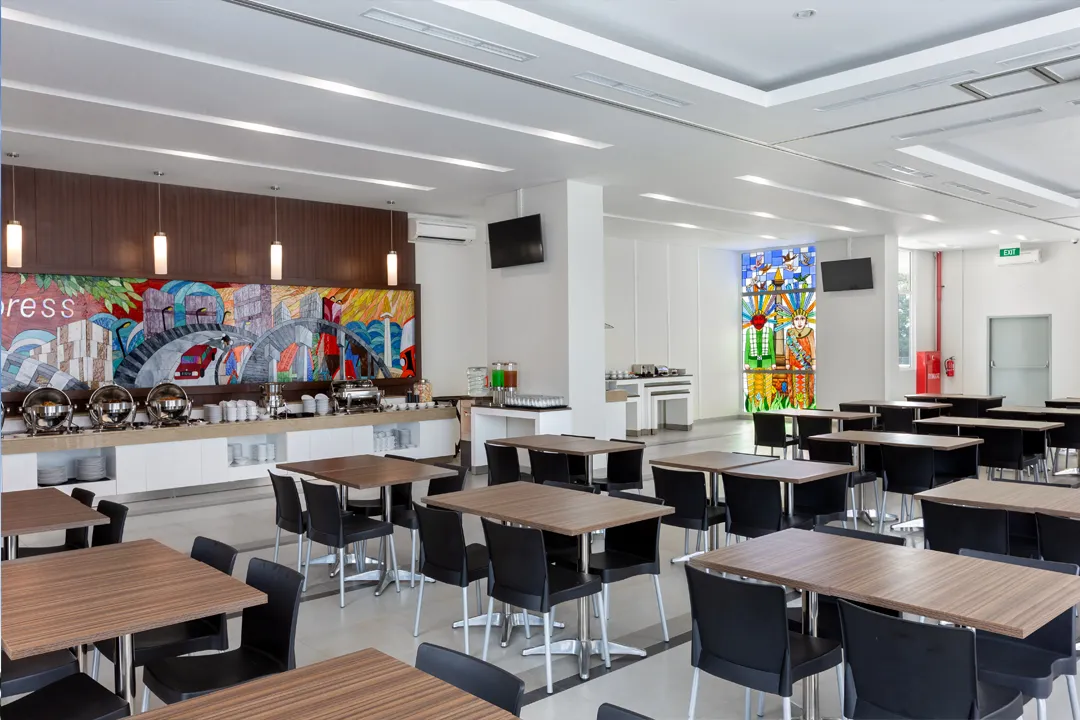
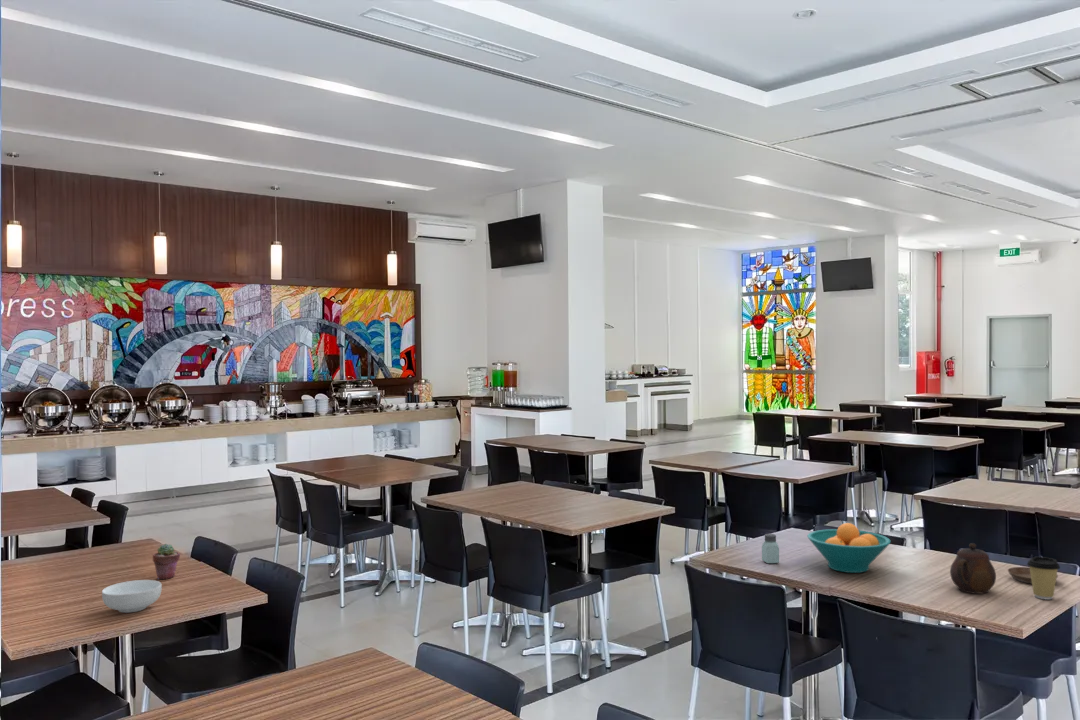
+ saucer [1007,566,1059,585]
+ saltshaker [761,533,780,564]
+ cereal bowl [101,579,163,614]
+ coffee cup [1026,556,1061,600]
+ potted succulent [152,543,181,580]
+ teapot [949,542,997,595]
+ fruit bowl [806,522,892,574]
